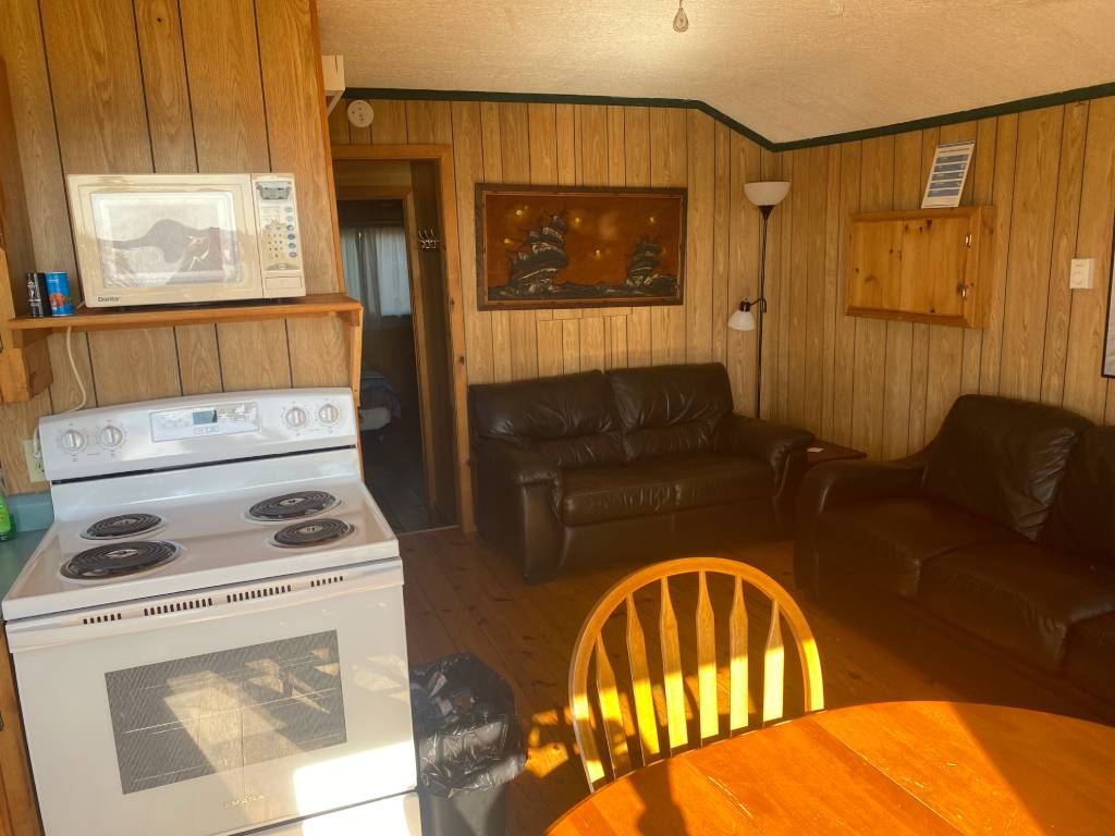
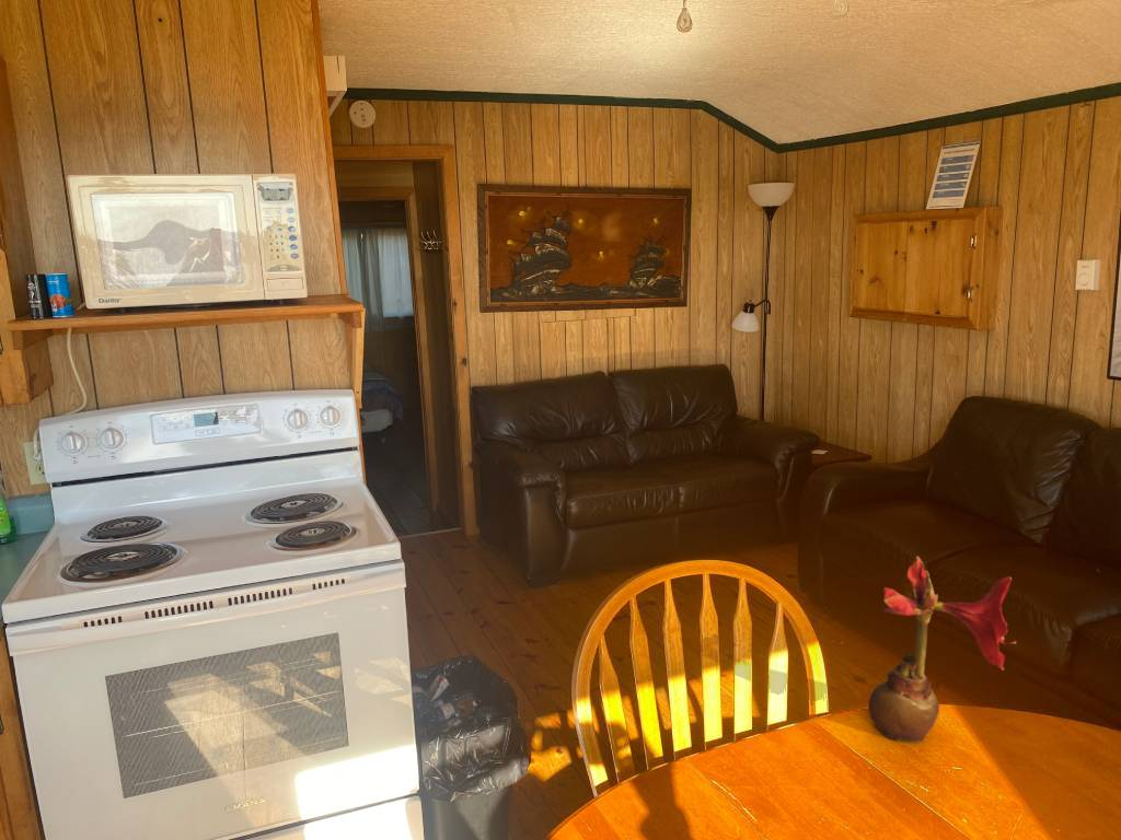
+ flower [867,555,1017,744]
